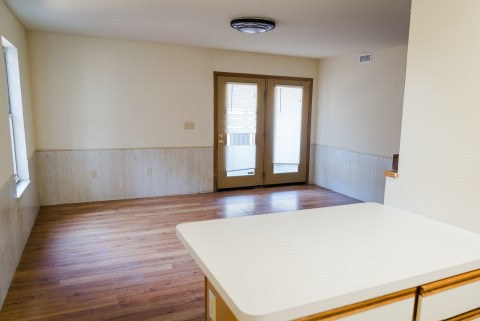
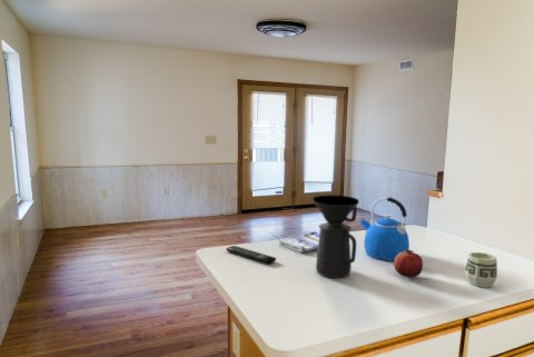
+ coffee maker [312,195,360,279]
+ remote control [225,245,277,265]
+ cup [464,251,498,289]
+ dish towel [277,230,319,254]
+ fruit [393,249,424,278]
+ kettle [358,197,411,261]
